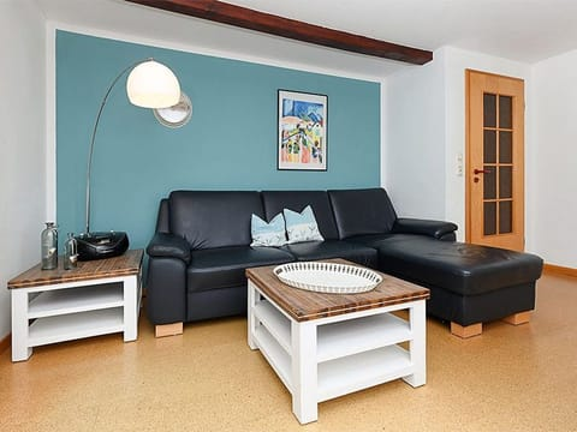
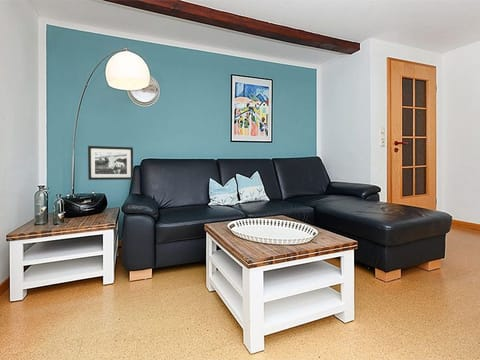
+ picture frame [87,145,134,181]
